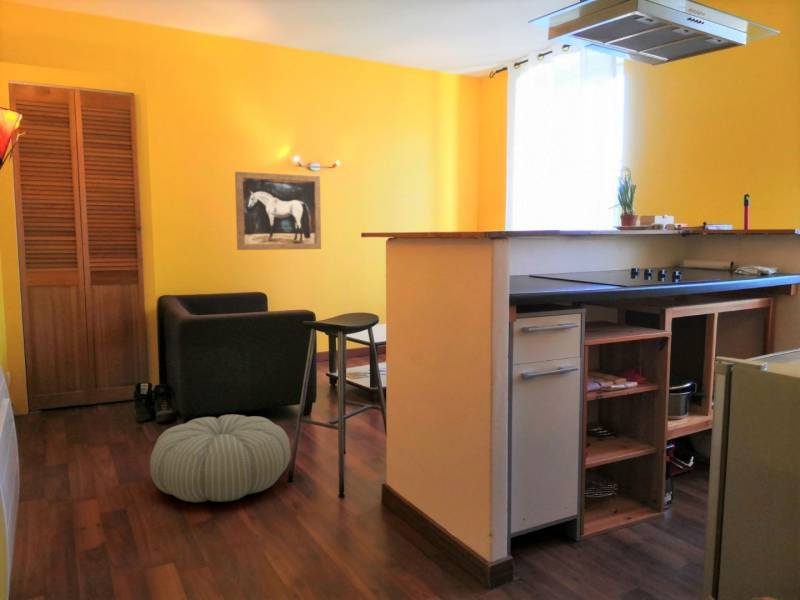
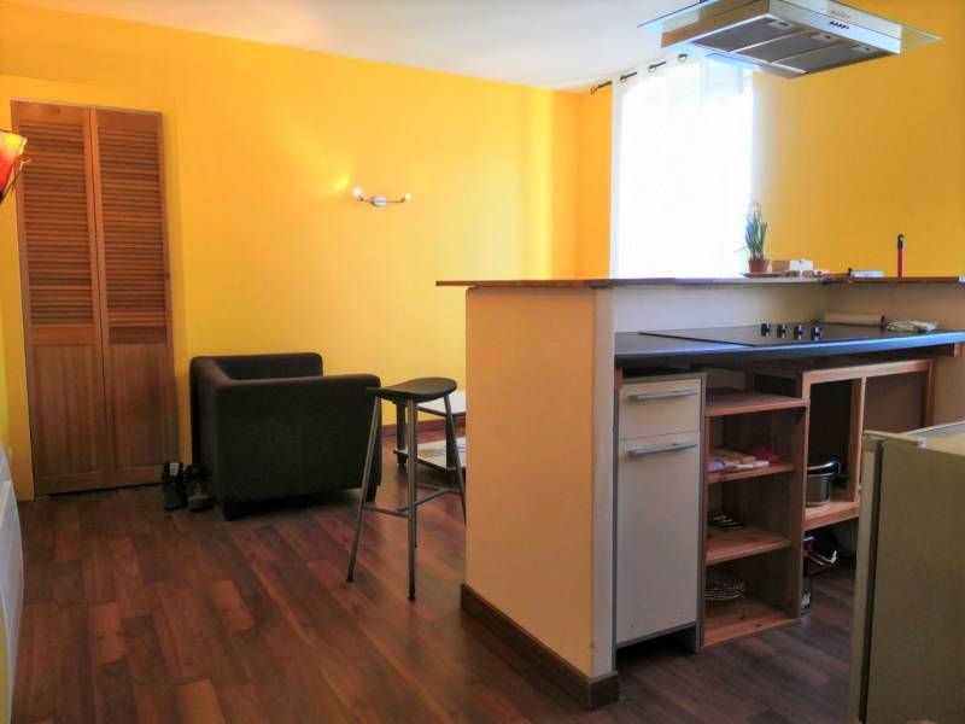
- wall art [234,171,322,251]
- pouf [149,414,291,503]
